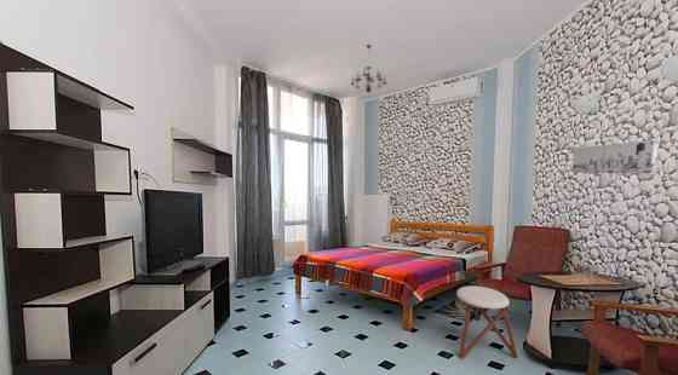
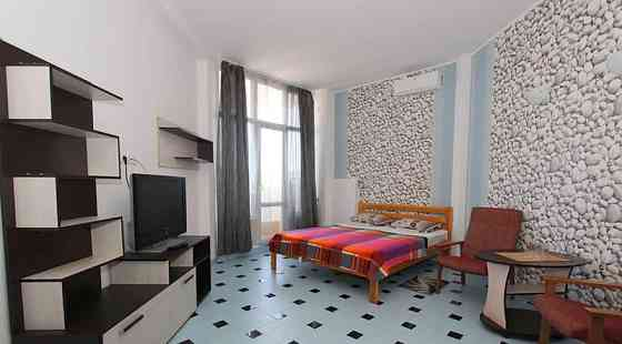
- stool [455,284,519,360]
- chandelier [349,44,389,96]
- wall art [571,139,660,174]
